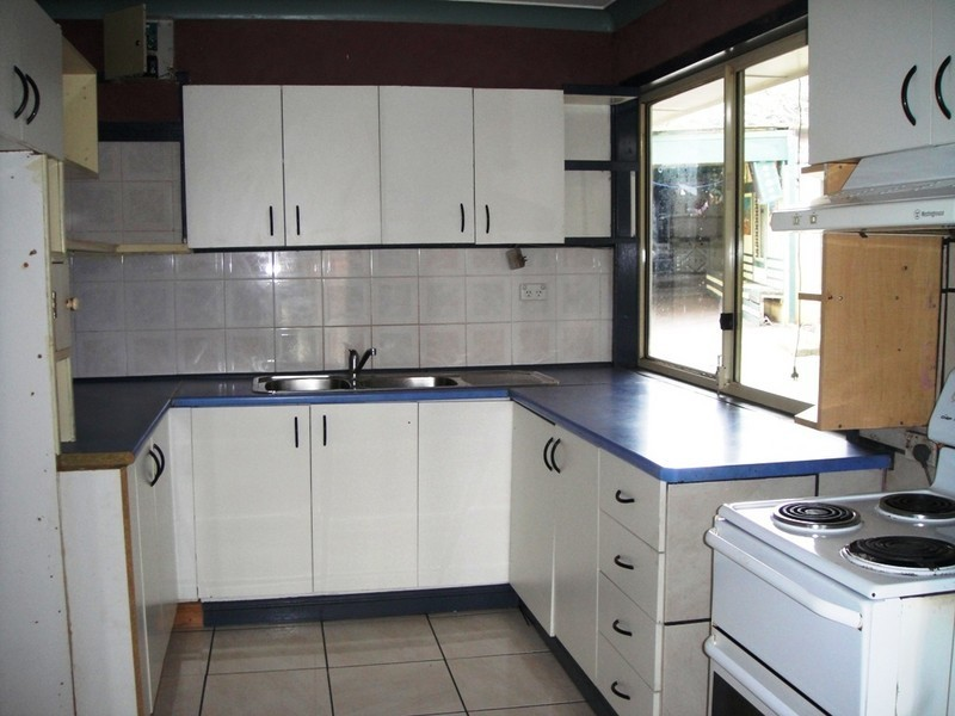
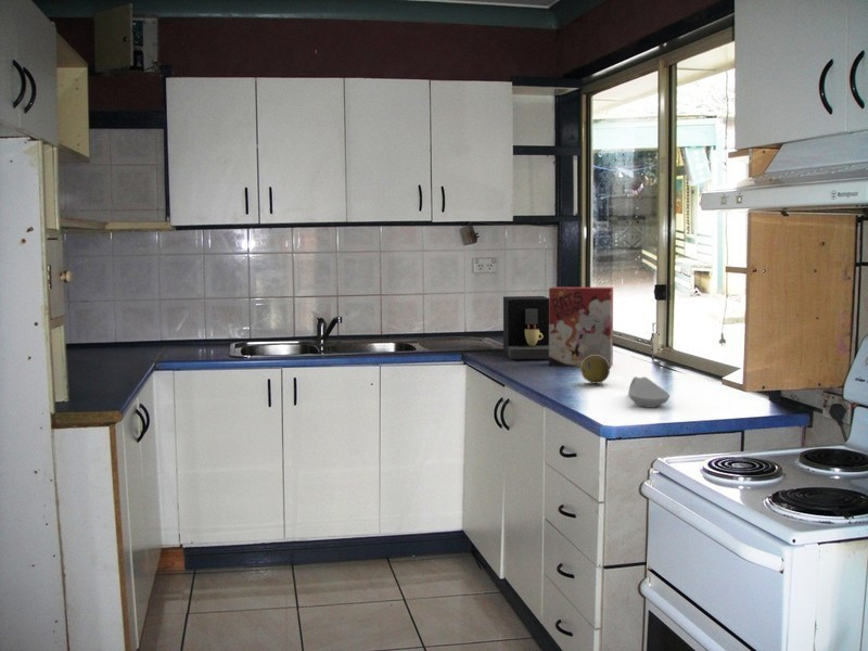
+ coffee maker [502,295,549,360]
+ cereal box [548,286,614,369]
+ spoon rest [627,375,671,409]
+ fruit [579,355,611,385]
